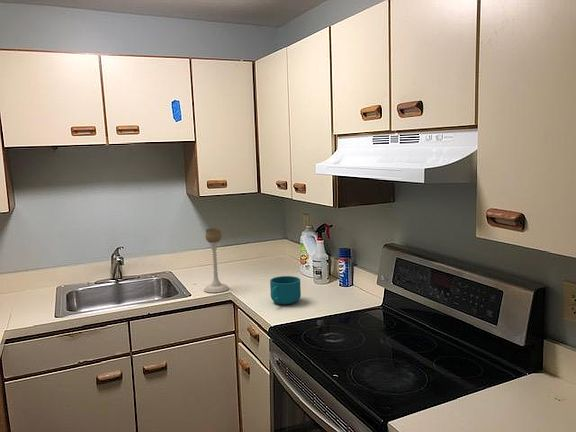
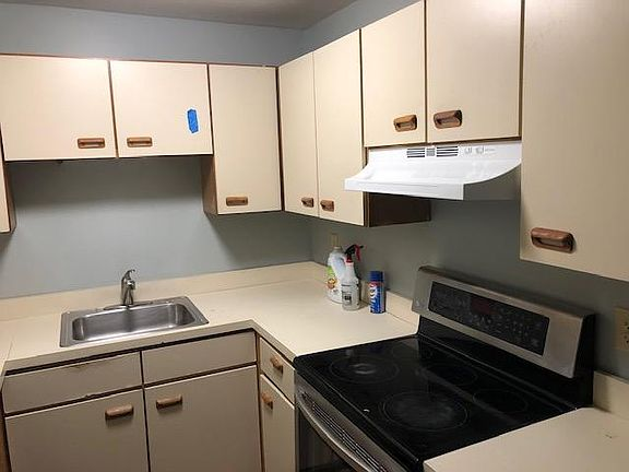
- cup [269,275,302,305]
- candle holder [203,227,230,294]
